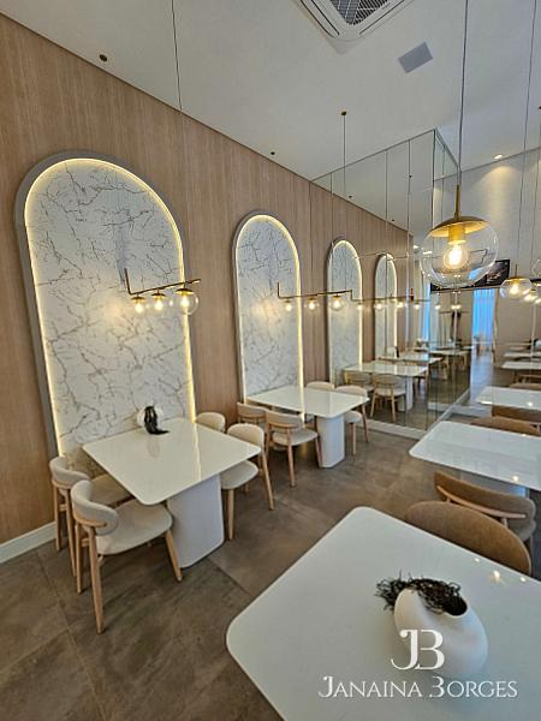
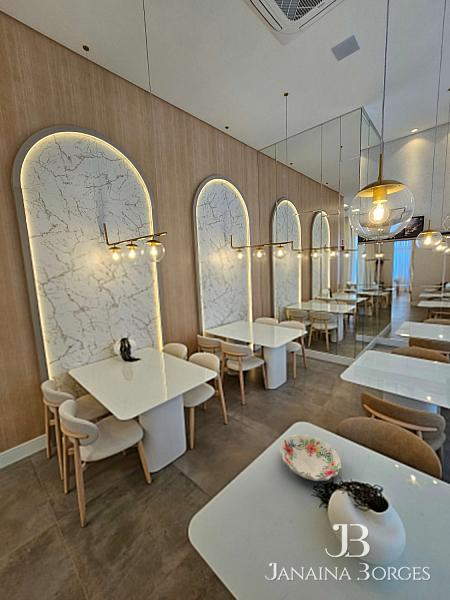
+ decorative bowl [279,433,342,482]
